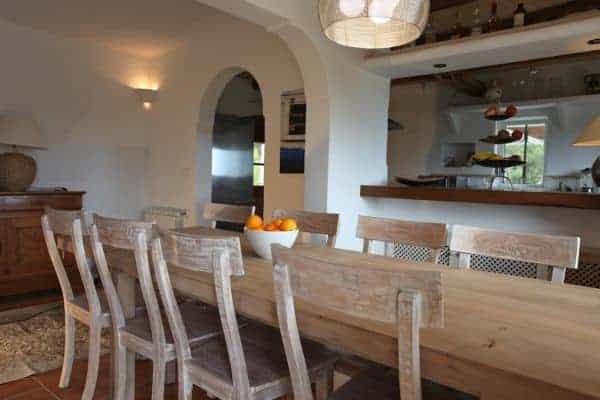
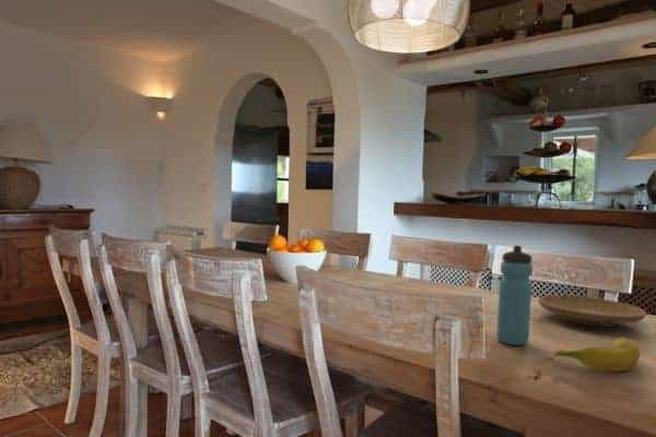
+ banana [553,336,641,371]
+ water bottle [495,245,534,346]
+ plate [537,294,647,328]
